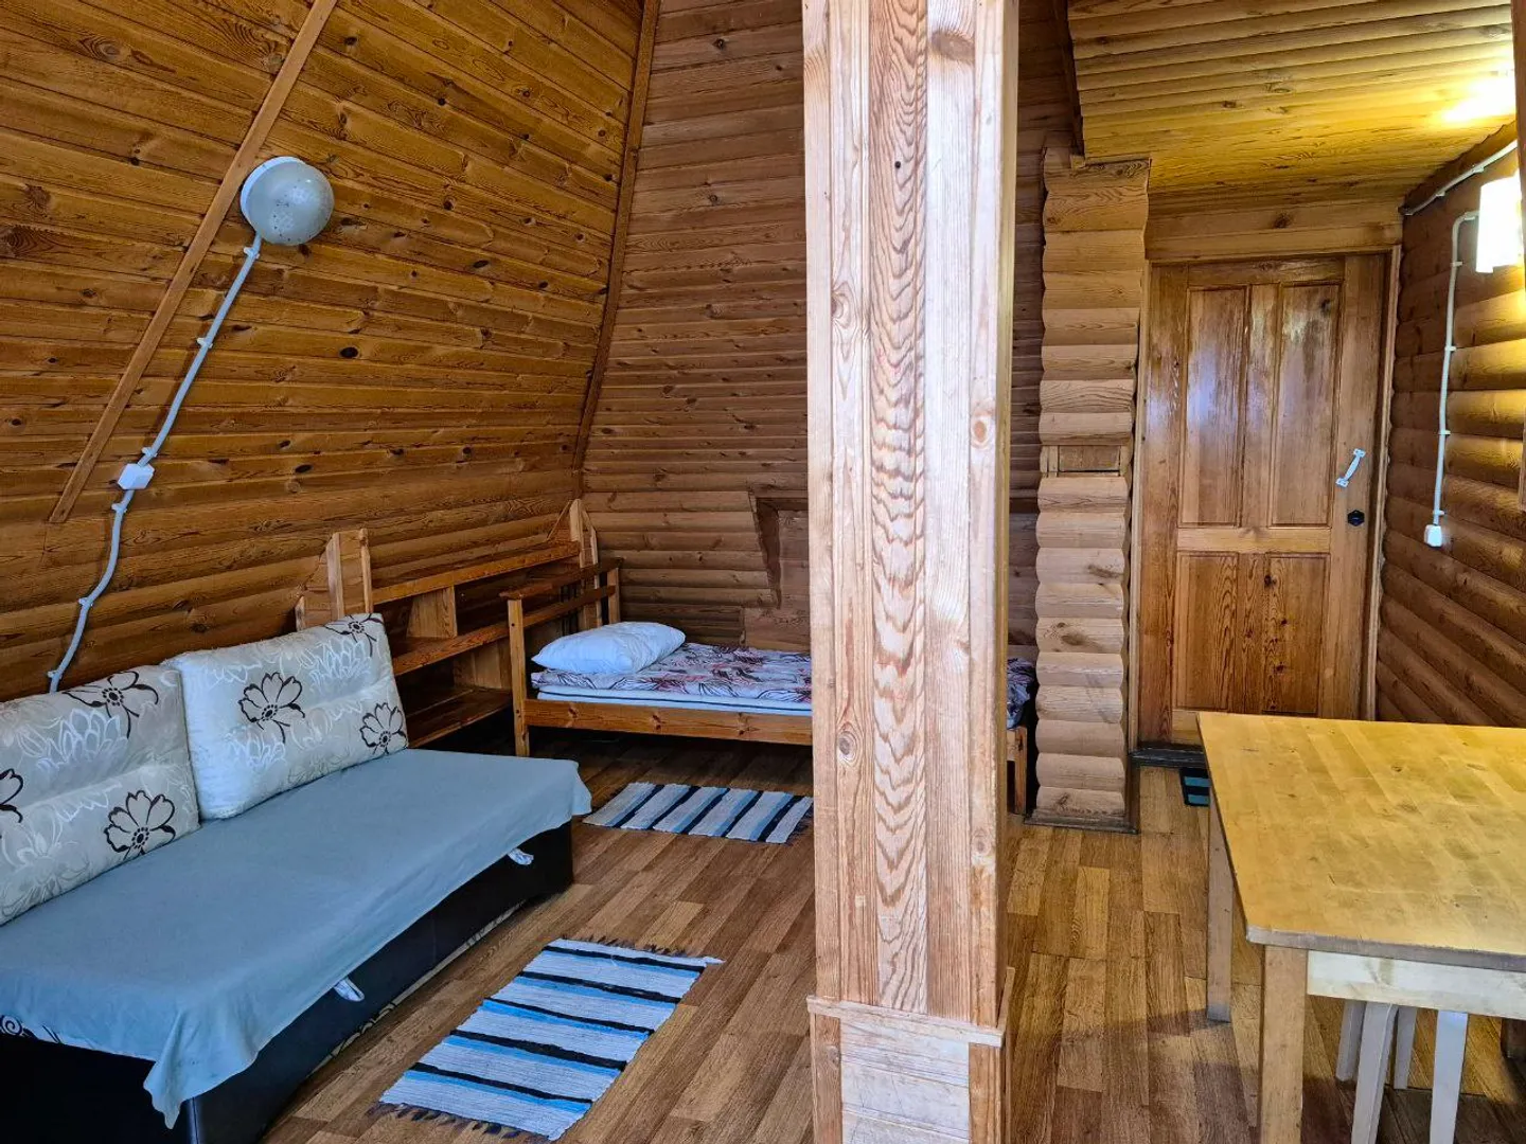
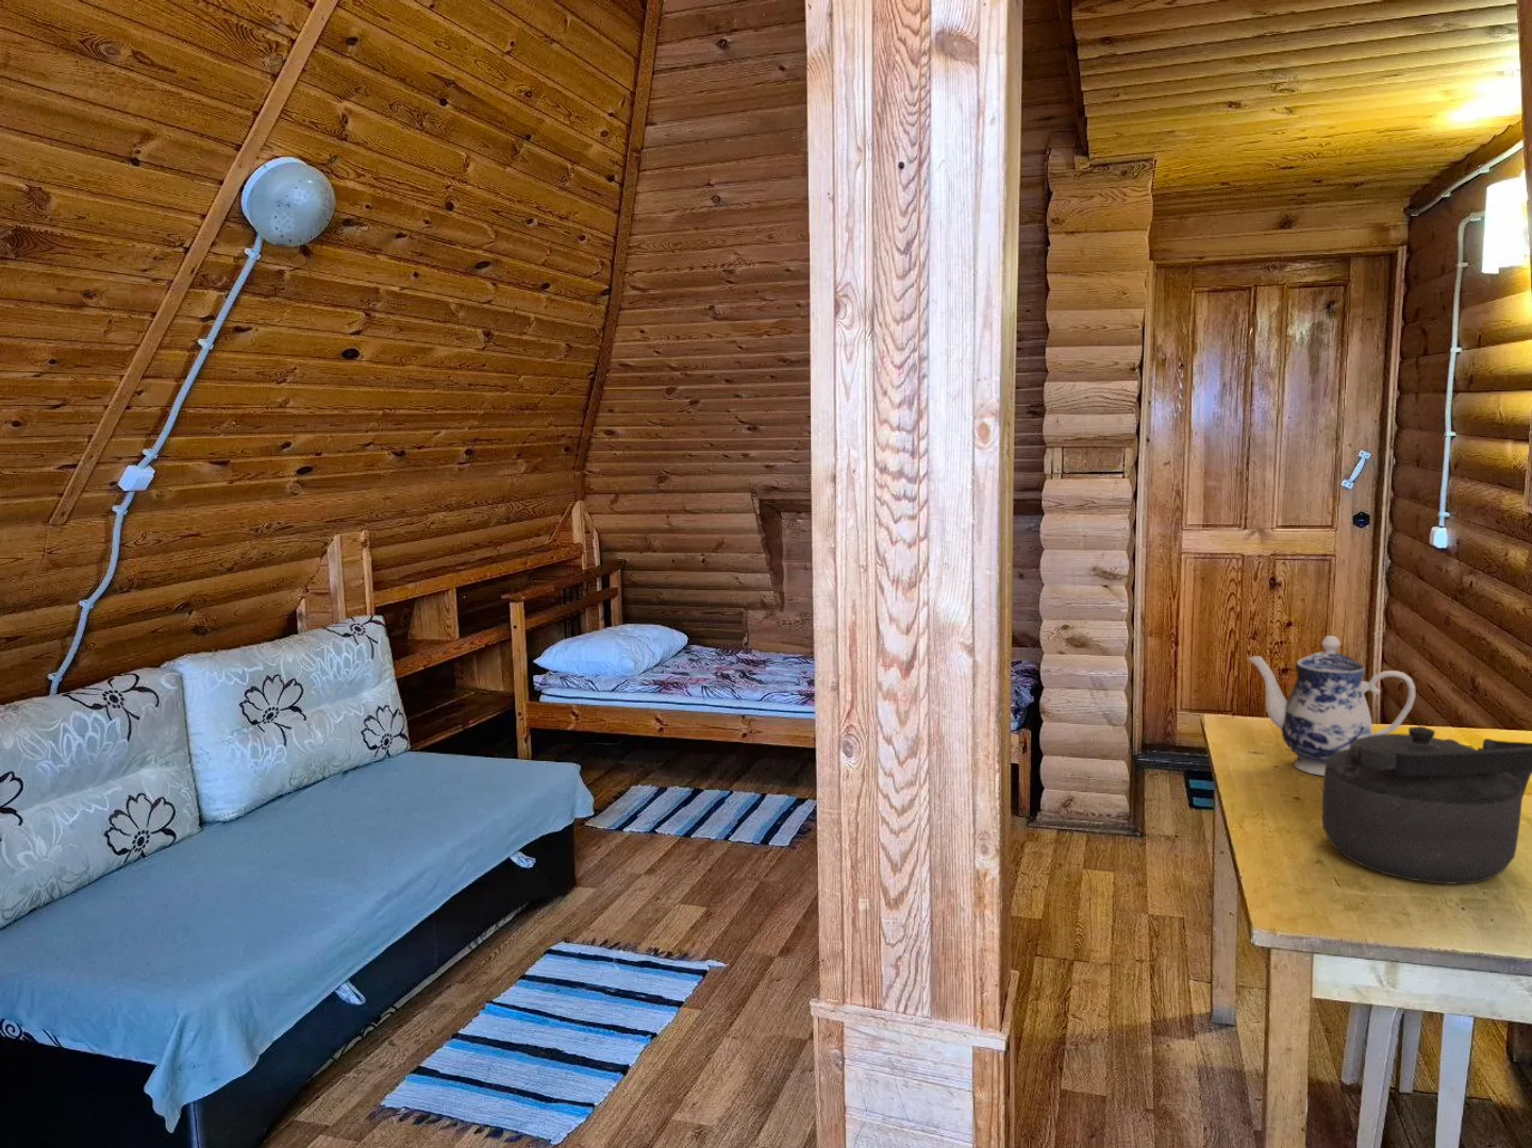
+ kettle [1321,726,1532,884]
+ teapot [1249,634,1416,777]
